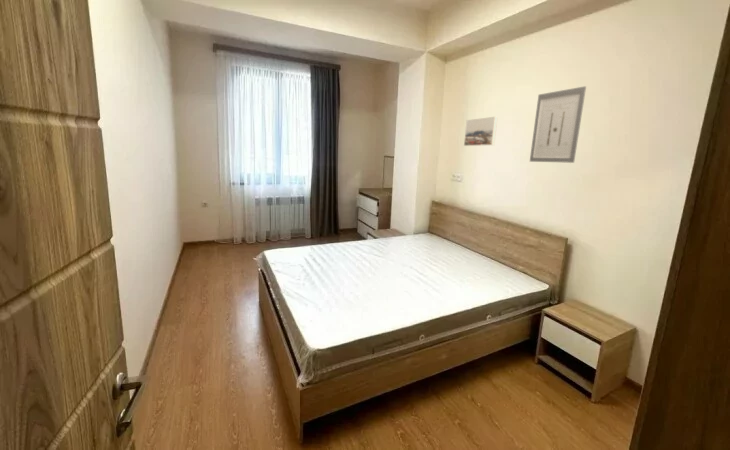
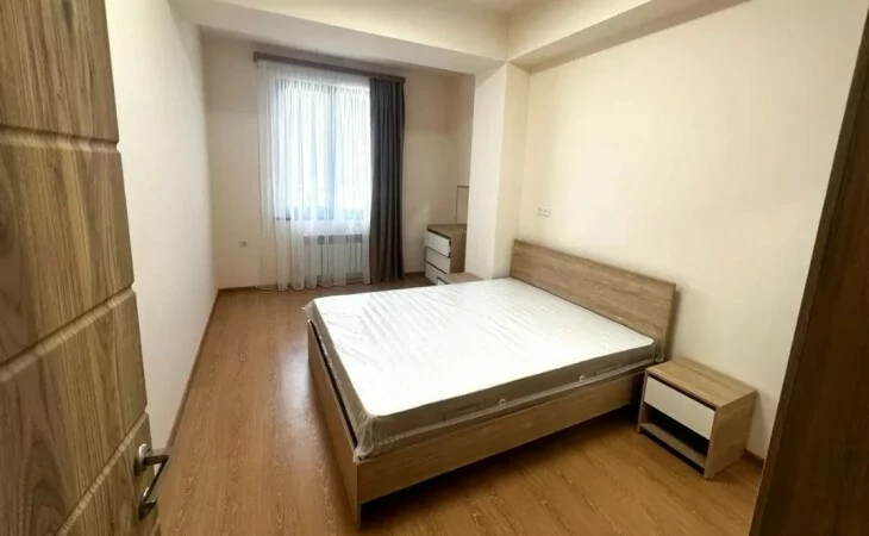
- wall art [529,85,587,164]
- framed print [463,116,498,147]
